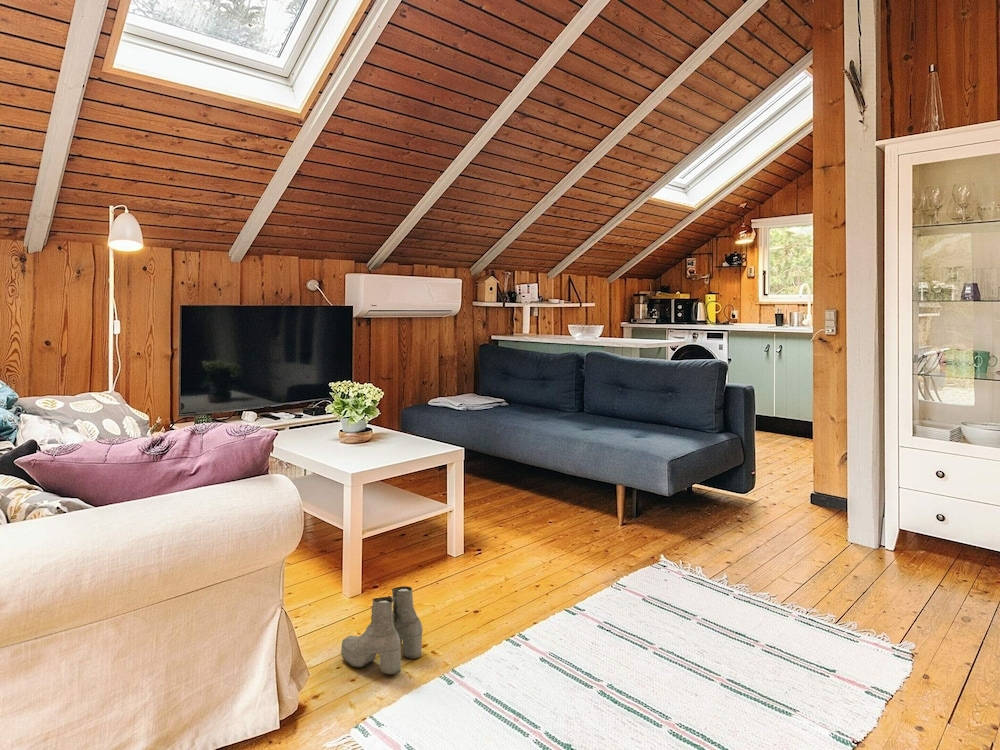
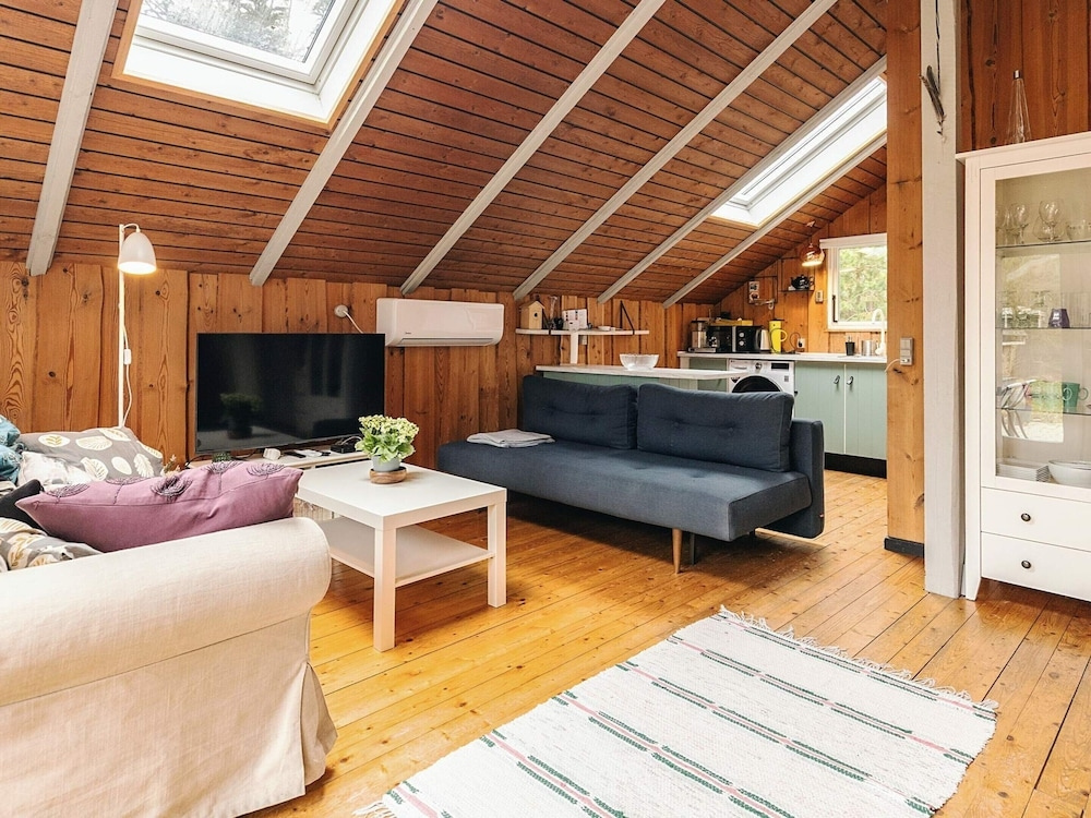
- boots [340,585,424,676]
